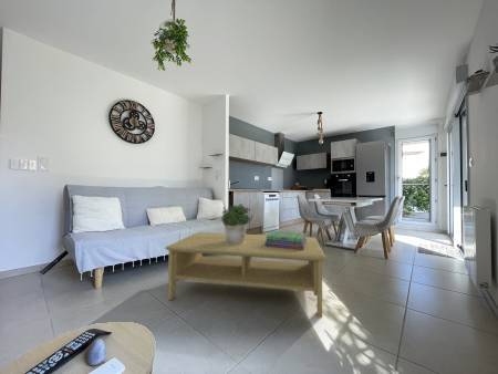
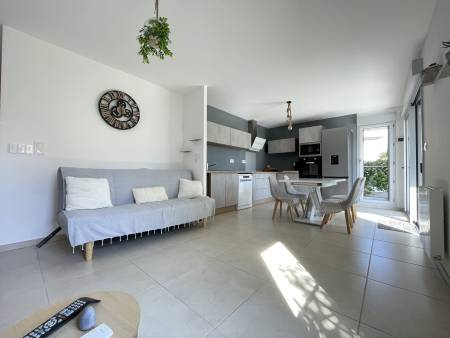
- stack of books [264,230,307,250]
- coffee table [164,231,326,319]
- potted plant [219,202,253,245]
